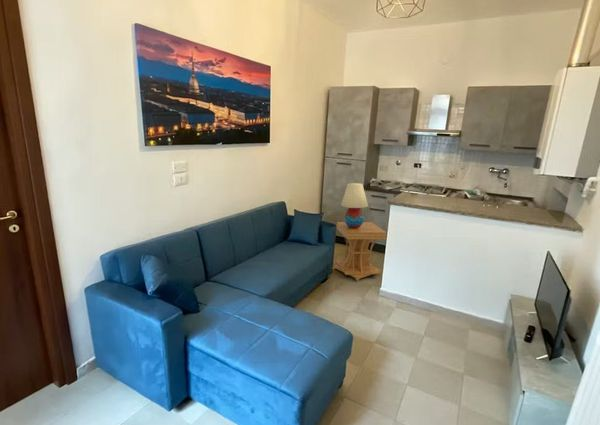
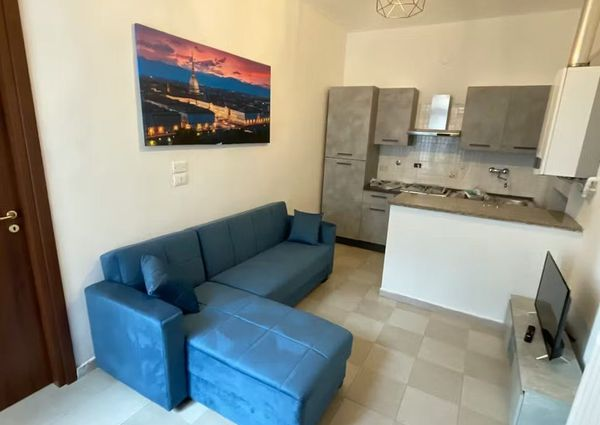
- side table [332,221,387,282]
- table lamp [340,182,369,228]
